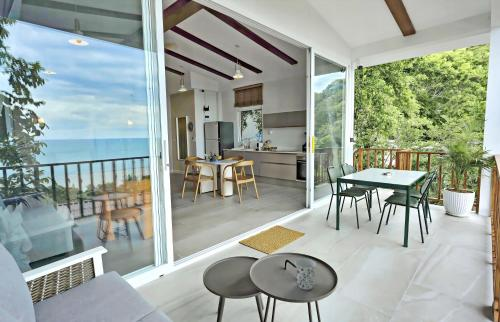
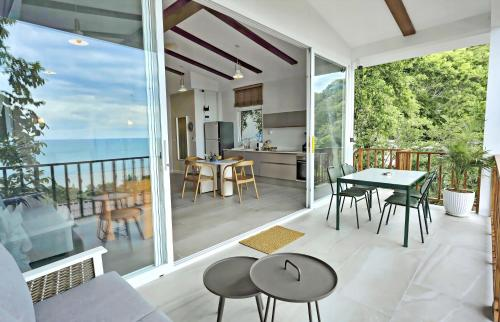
- cup [294,257,317,291]
